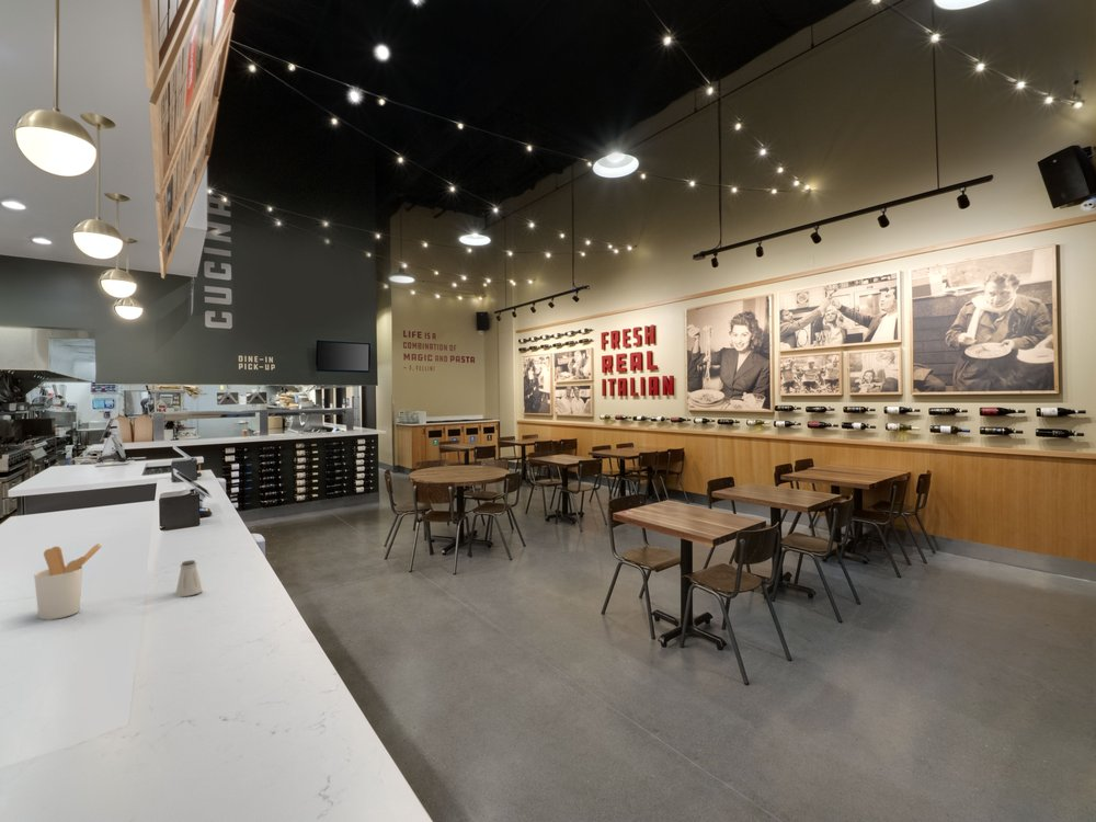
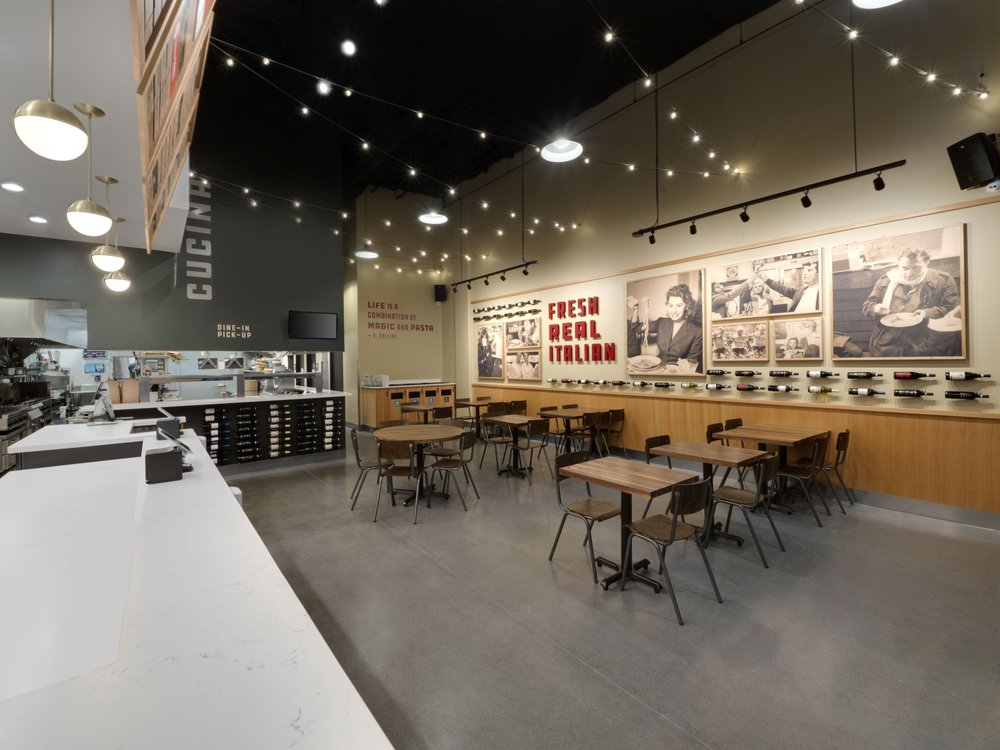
- utensil holder [33,543,103,620]
- saltshaker [174,559,204,597]
